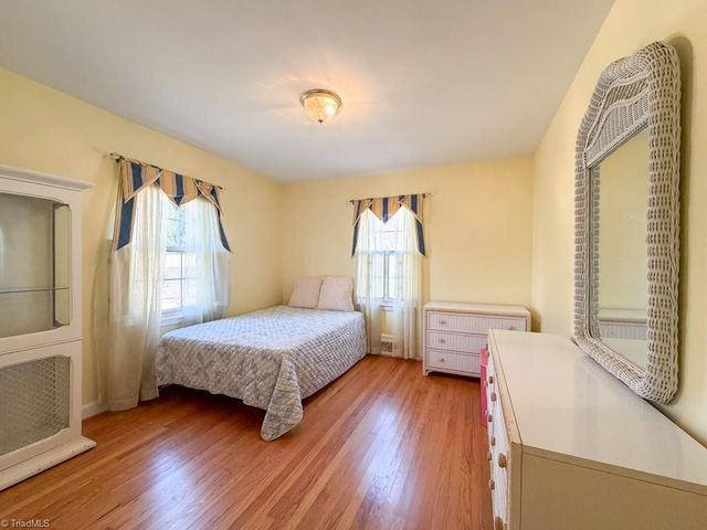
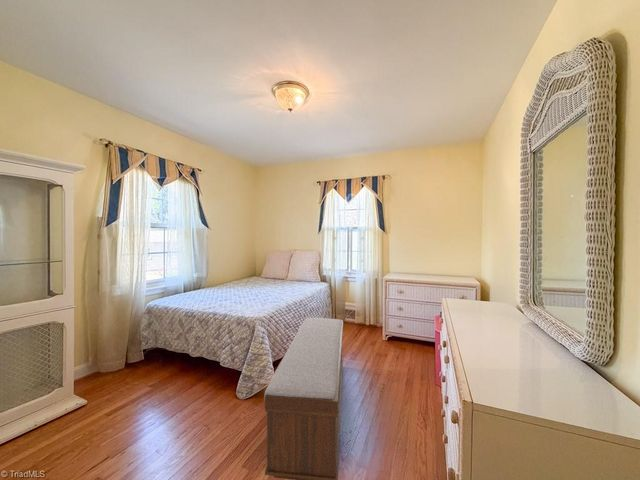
+ bench [263,317,344,480]
